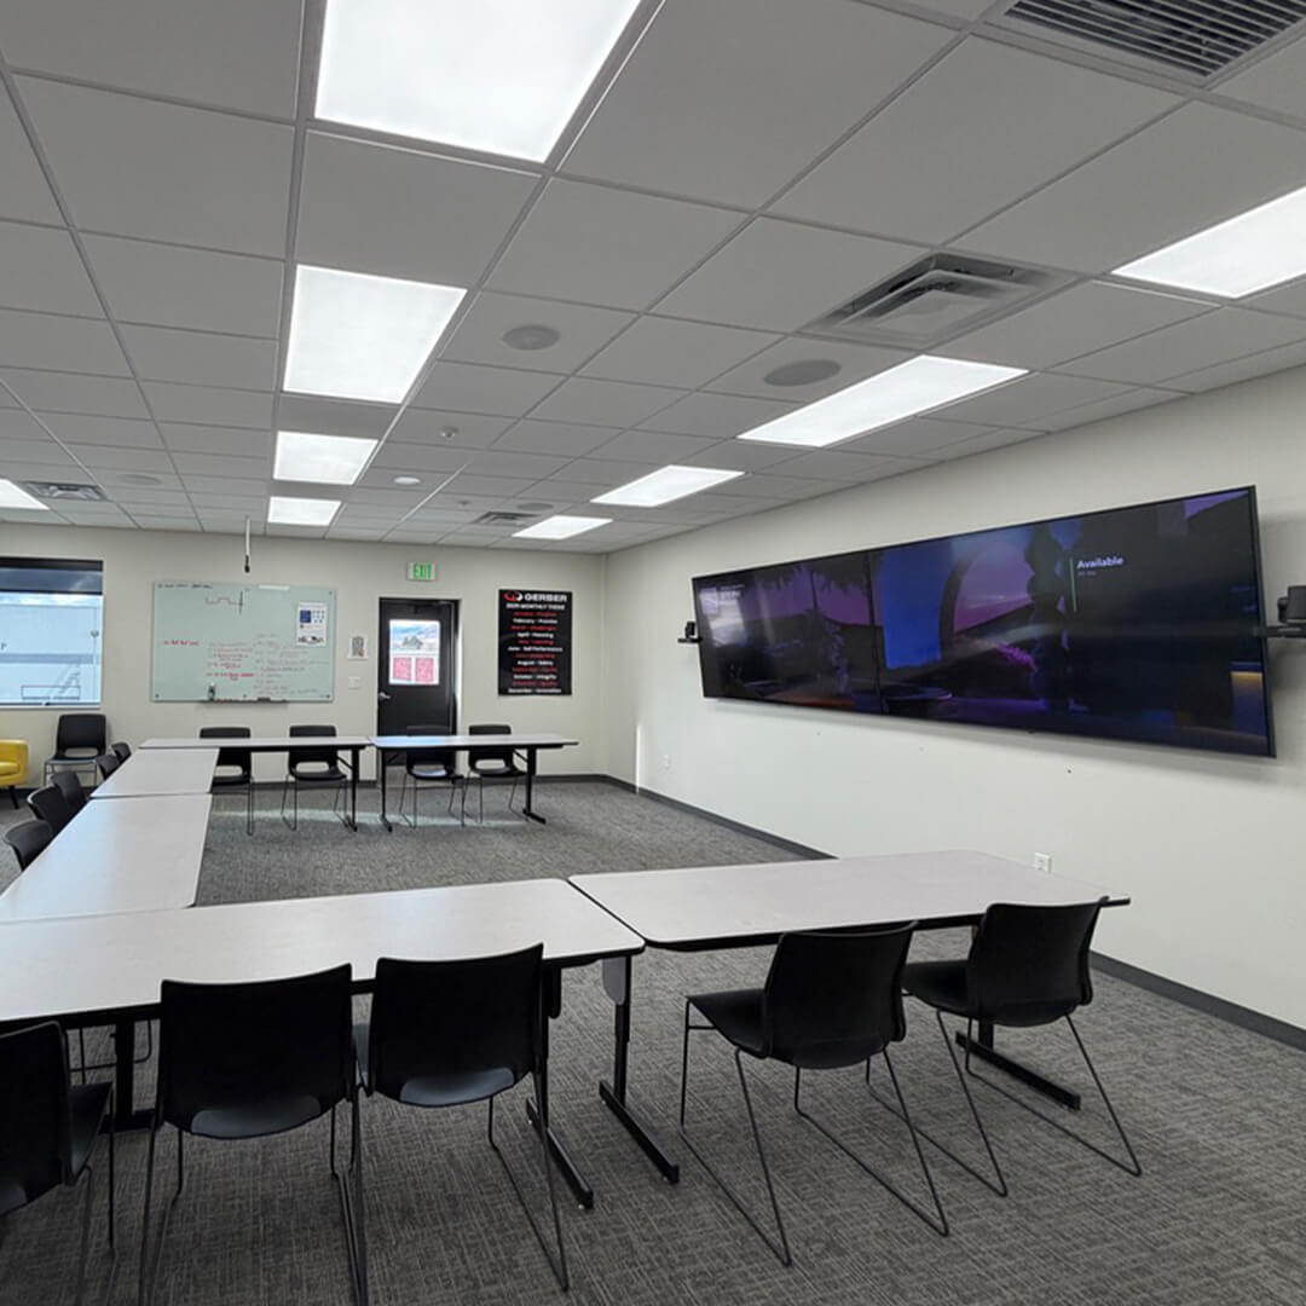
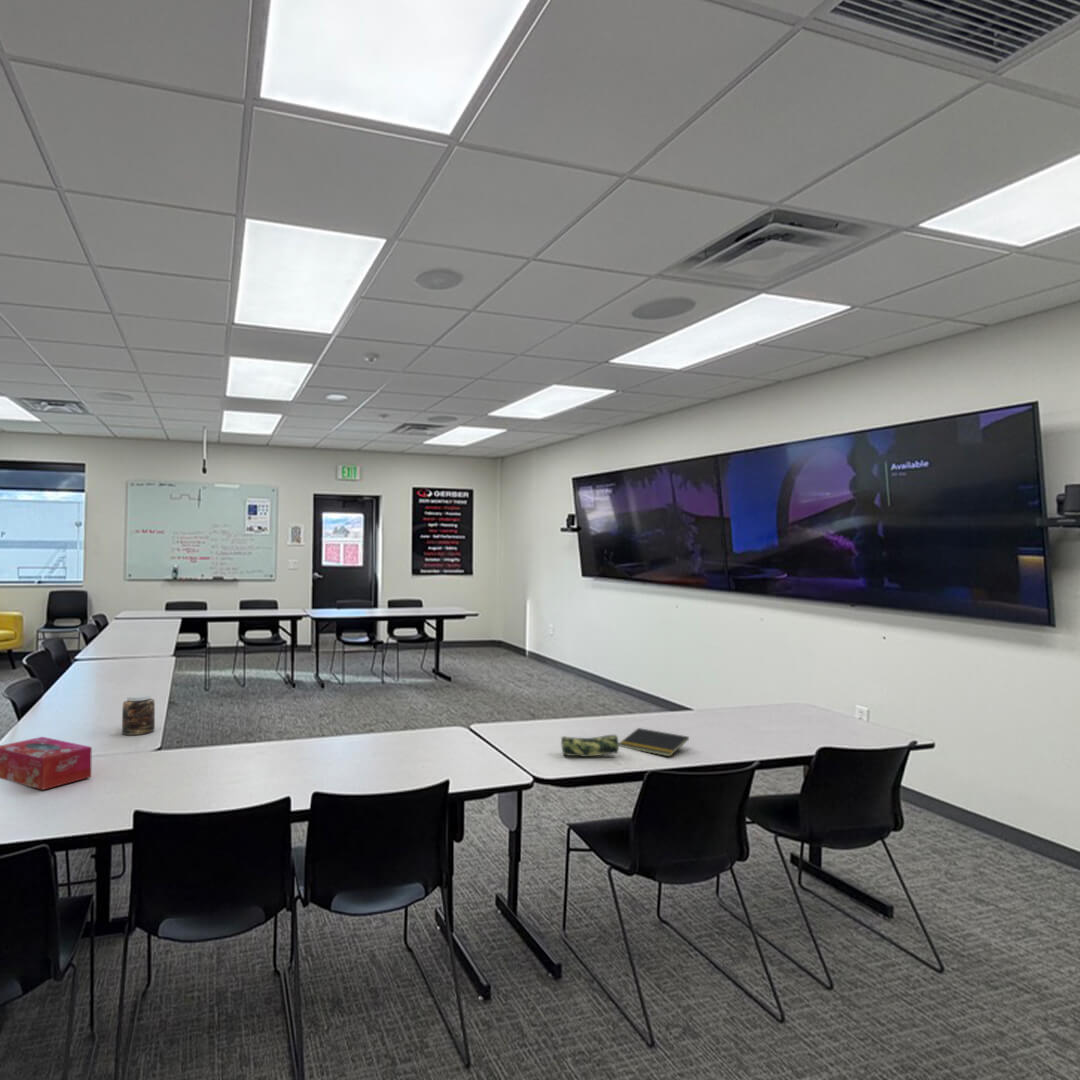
+ jar [121,693,156,736]
+ notepad [619,727,690,758]
+ tissue box [0,736,93,791]
+ pencil case [559,734,620,758]
